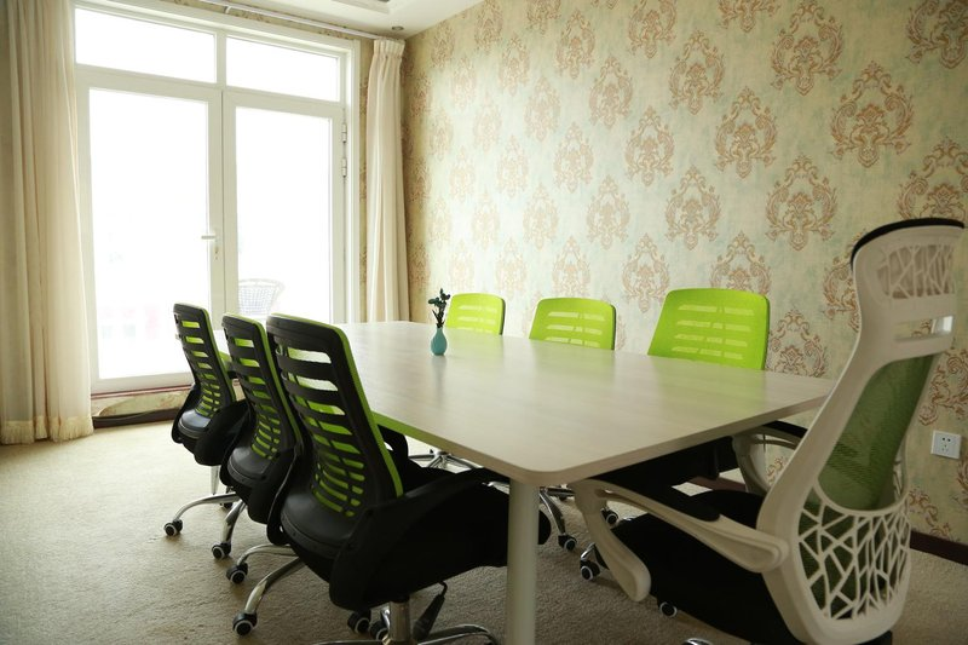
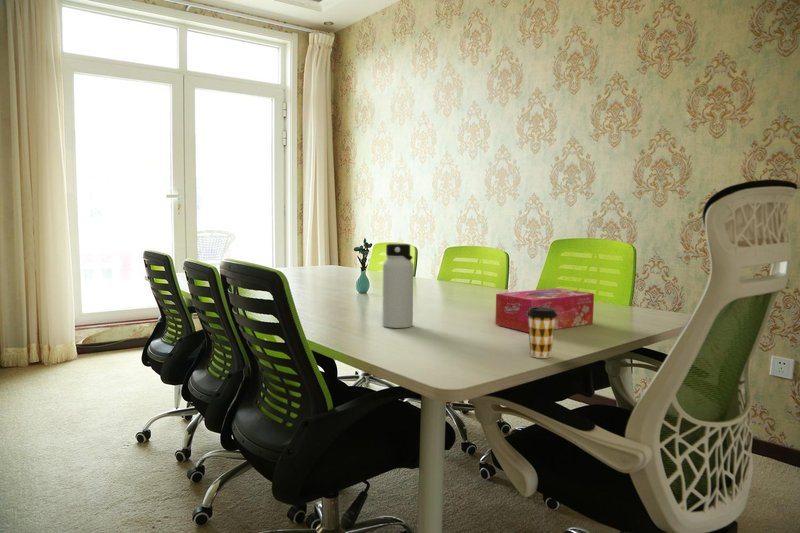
+ tissue box [494,287,595,333]
+ coffee cup [526,307,558,359]
+ water bottle [381,243,414,329]
